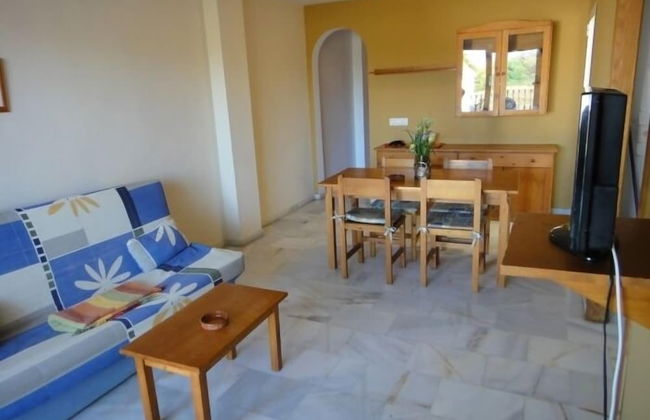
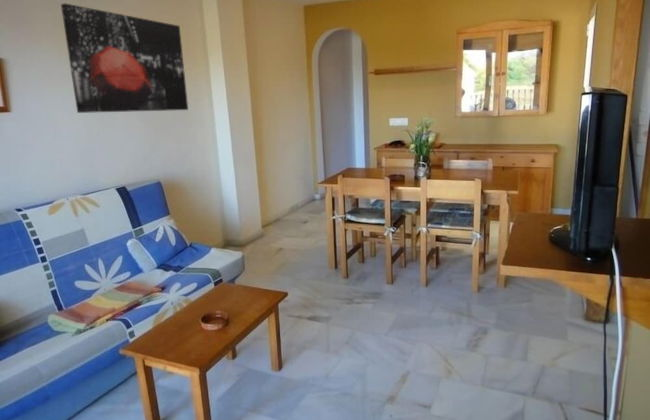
+ wall art [60,2,189,114]
